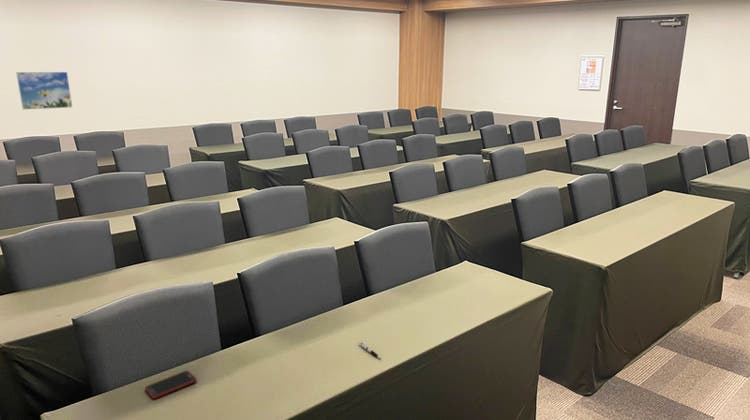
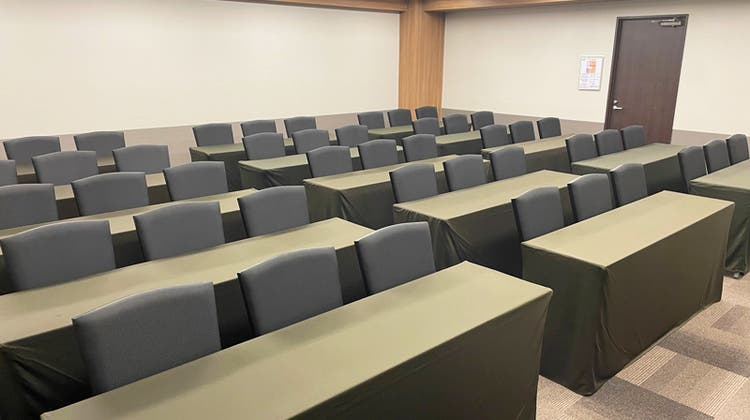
- cell phone [144,370,198,400]
- pen [357,340,382,360]
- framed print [15,71,73,110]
